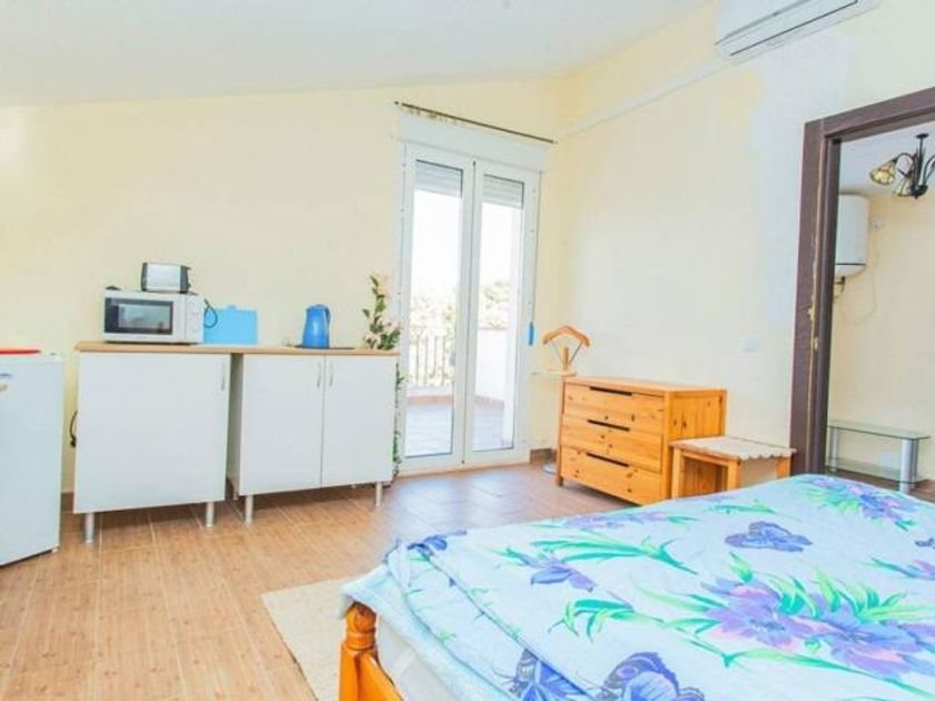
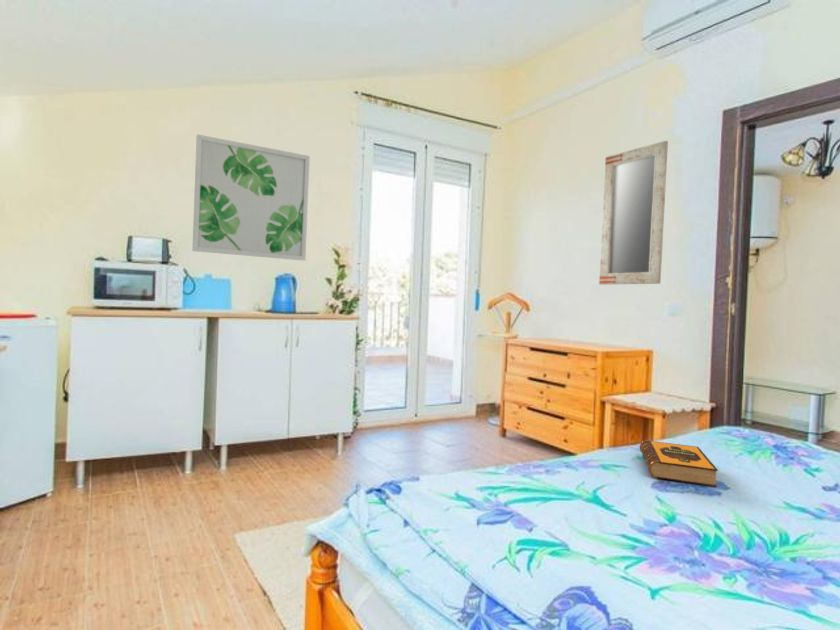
+ wall art [191,133,311,262]
+ home mirror [598,140,669,286]
+ hardback book [639,439,719,488]
